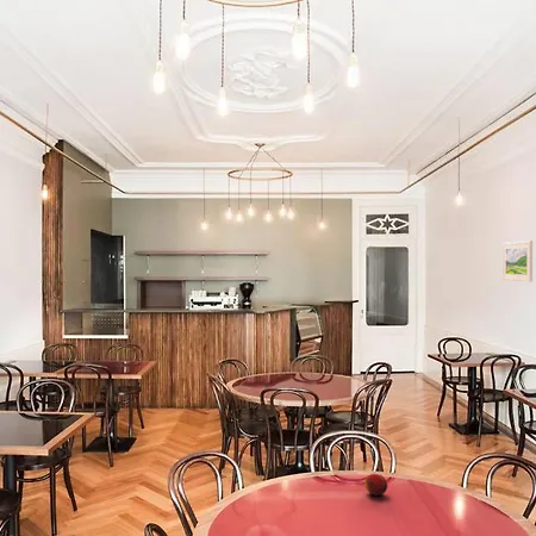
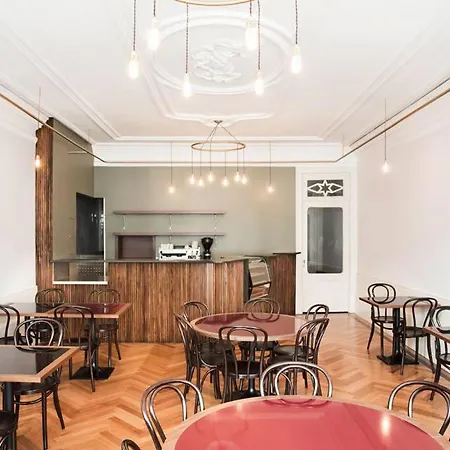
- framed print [501,239,534,283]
- fruit [363,473,388,497]
